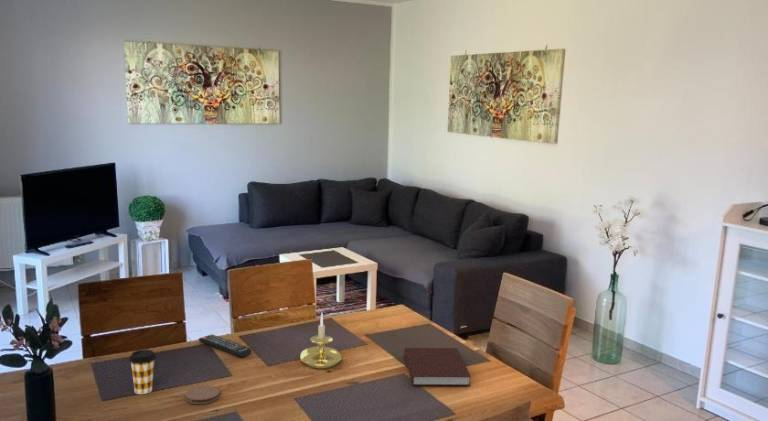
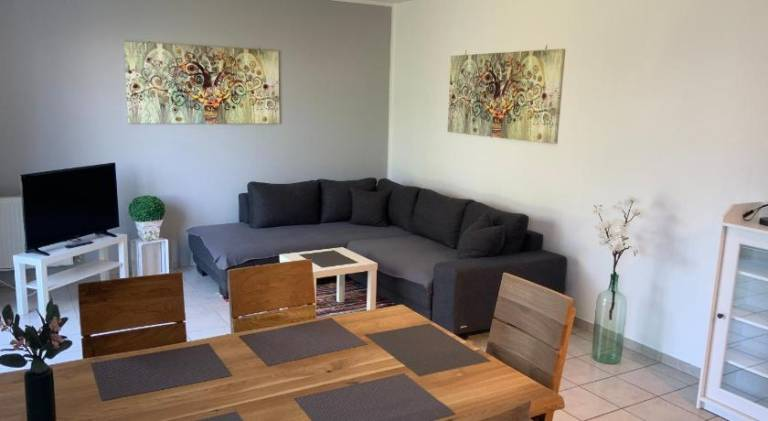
- candle holder [299,312,343,370]
- coaster [184,385,220,405]
- notebook [404,347,472,387]
- coffee cup [128,349,157,395]
- remote control [198,333,253,358]
